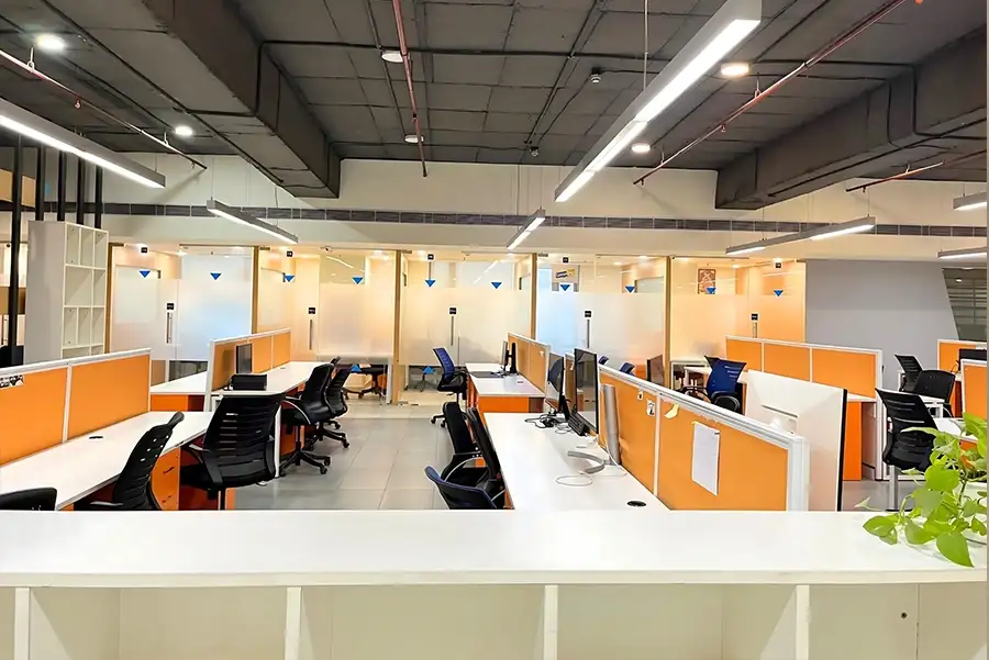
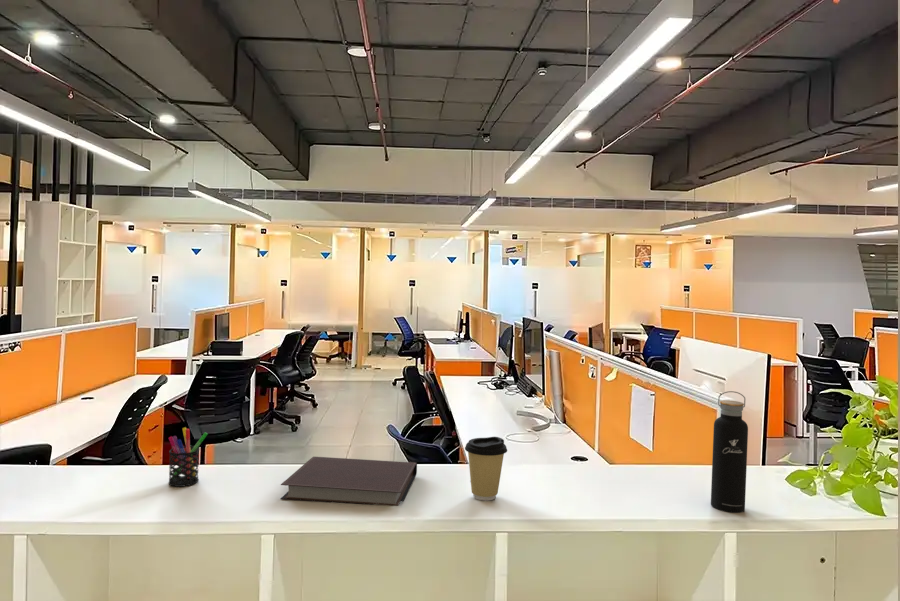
+ pen holder [167,426,209,488]
+ water bottle [710,390,749,514]
+ notebook [280,456,418,506]
+ coffee cup [464,436,508,501]
